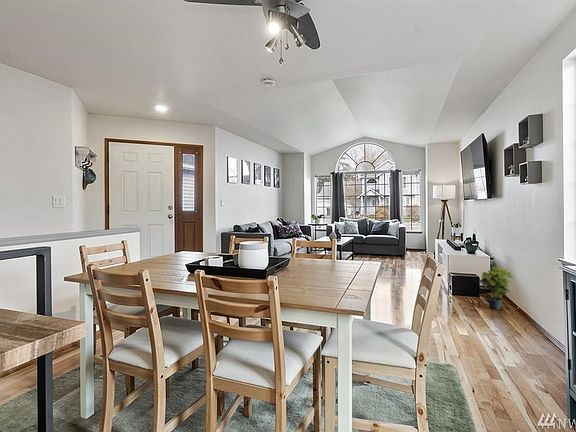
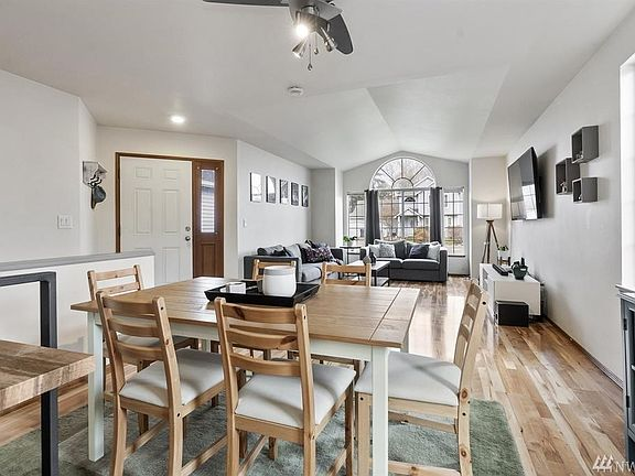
- potted plant [478,265,514,310]
